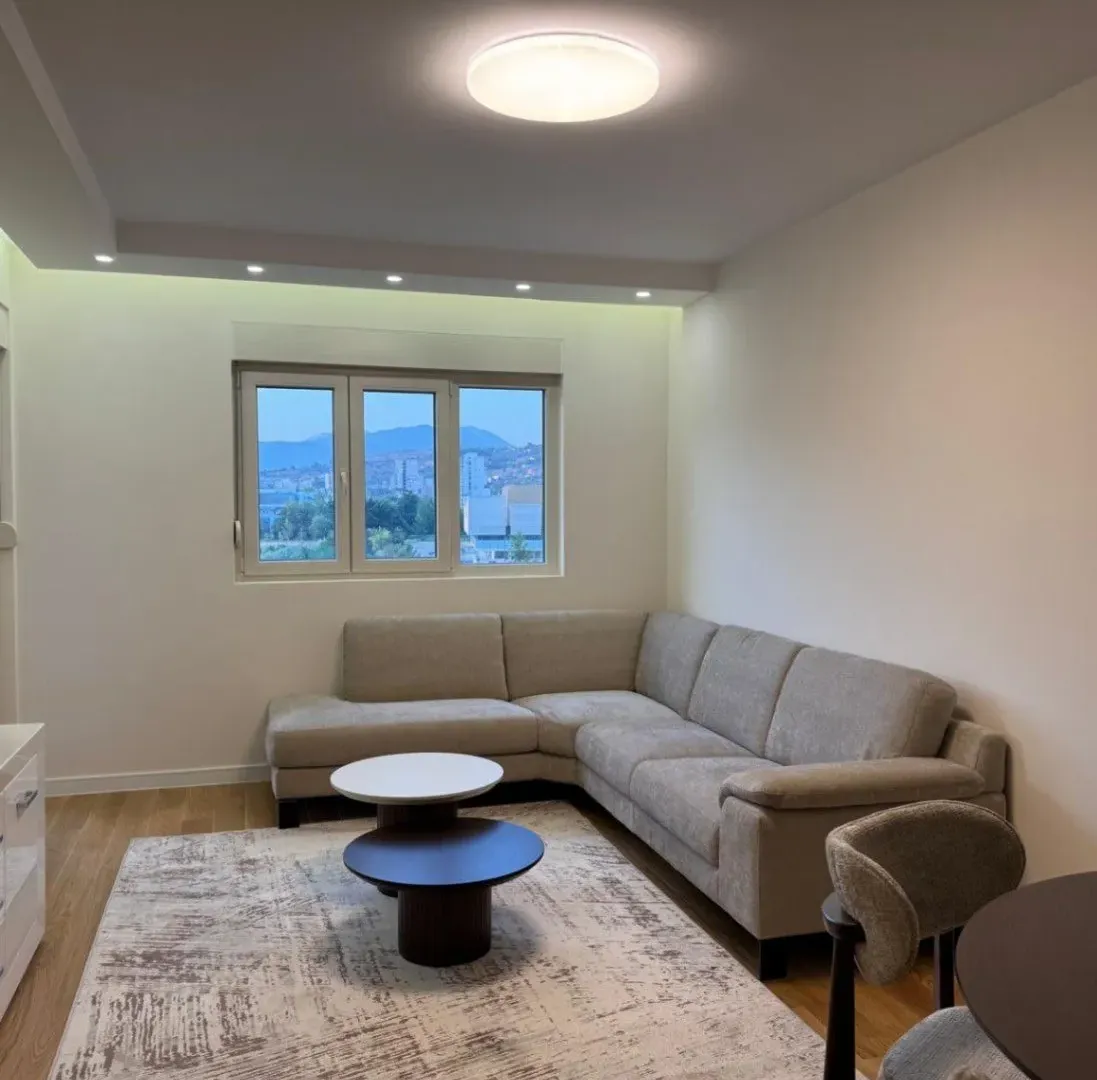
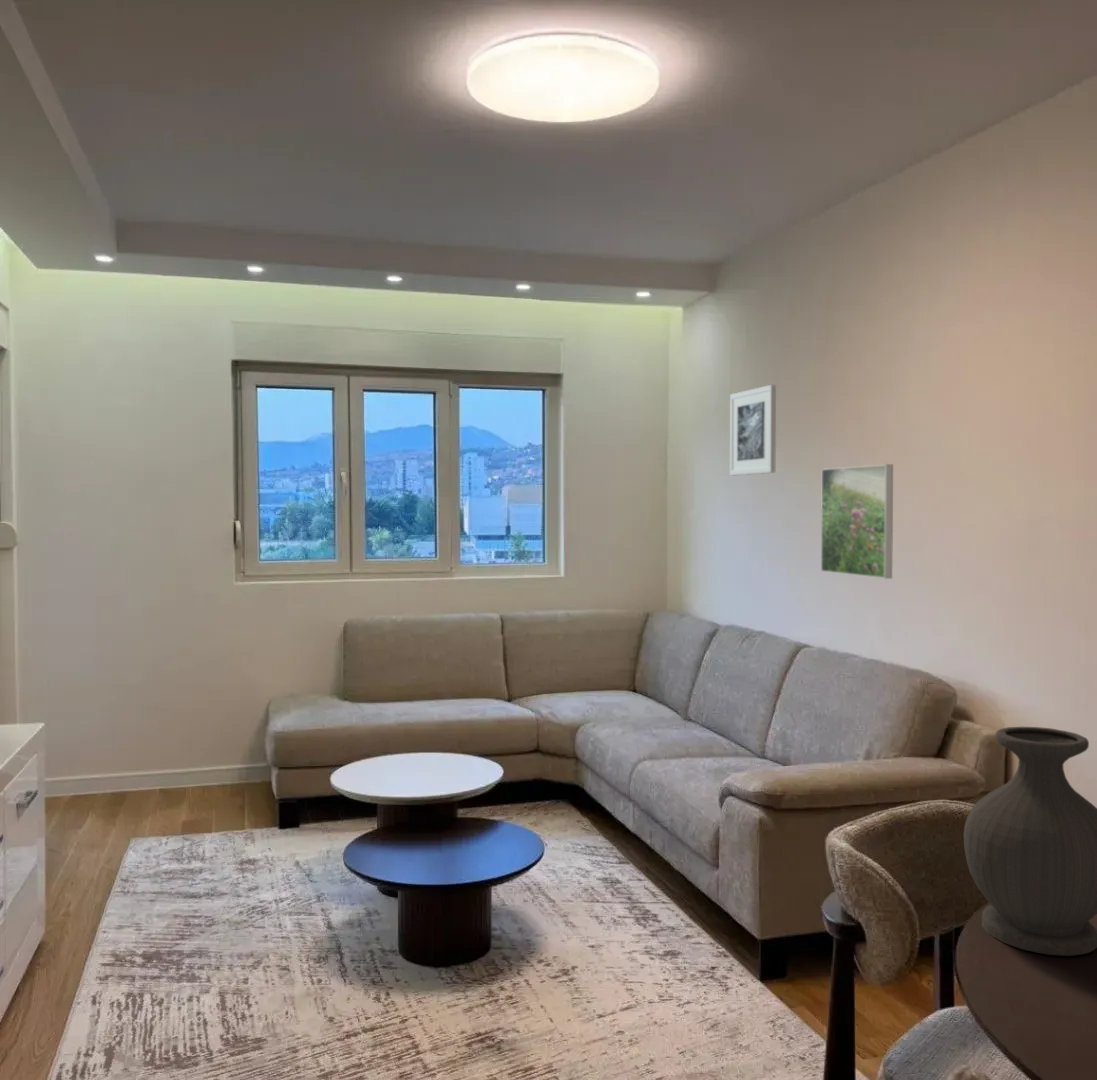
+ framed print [820,463,894,580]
+ vase [963,726,1097,957]
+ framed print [729,384,777,476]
